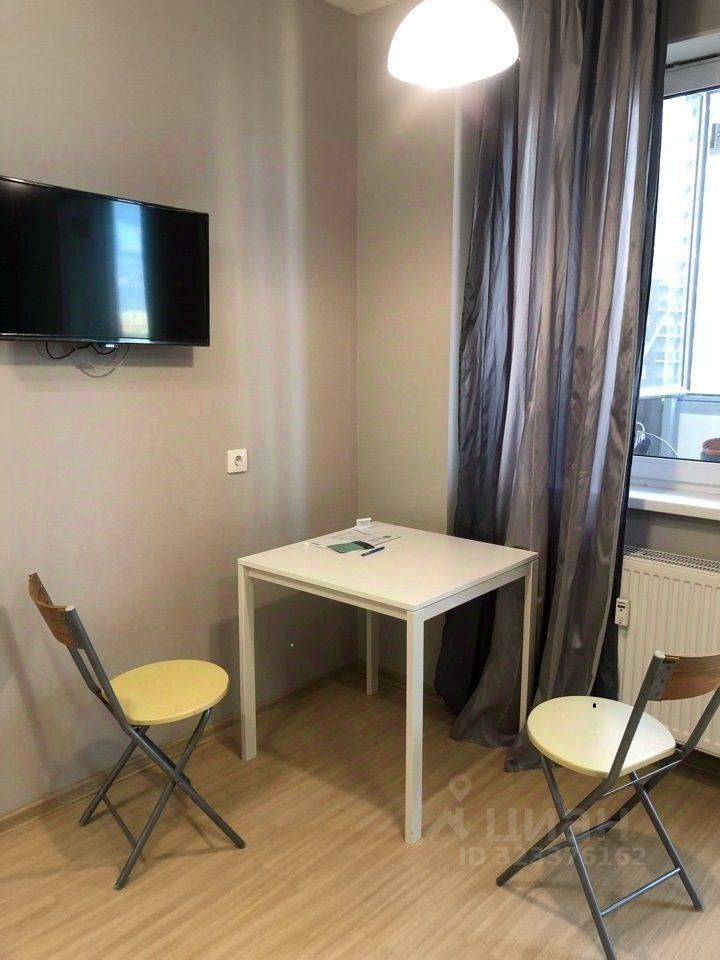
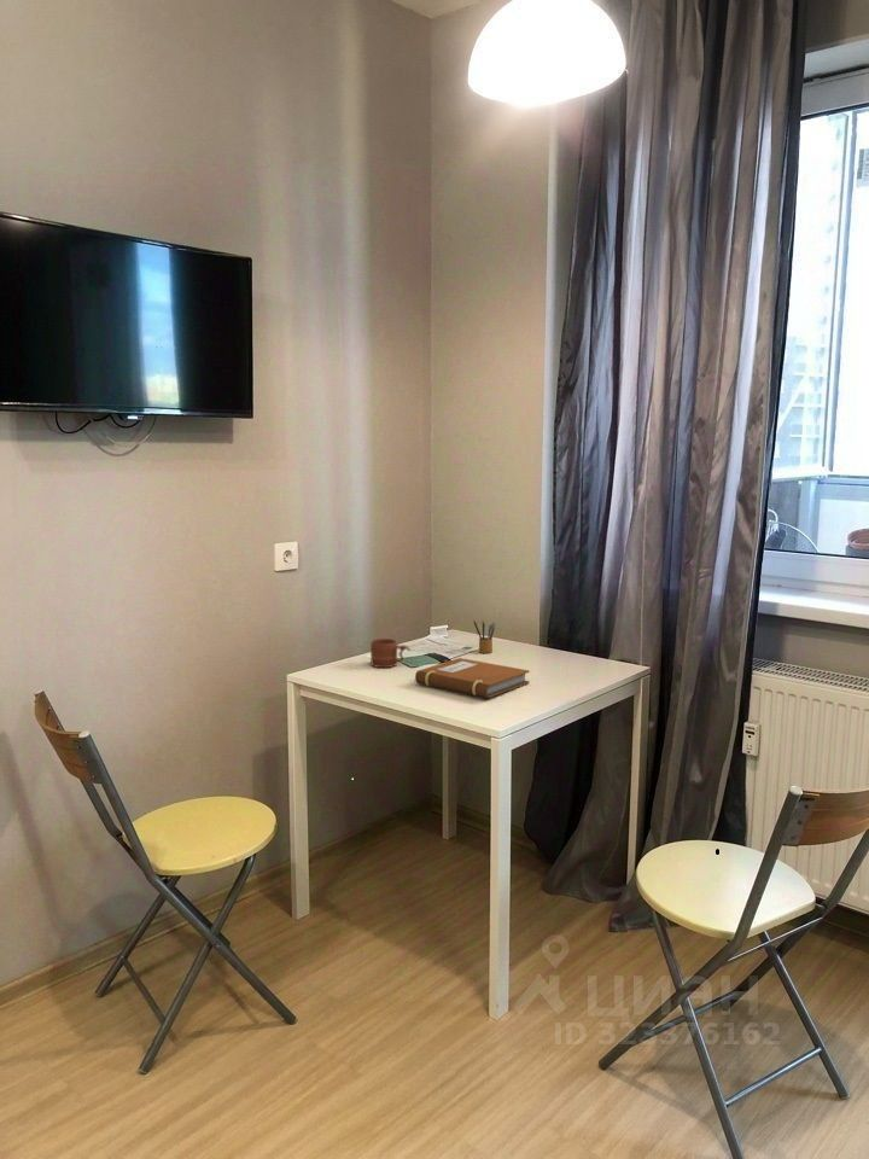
+ notebook [414,657,531,699]
+ pencil box [472,619,496,654]
+ mug [369,637,412,669]
